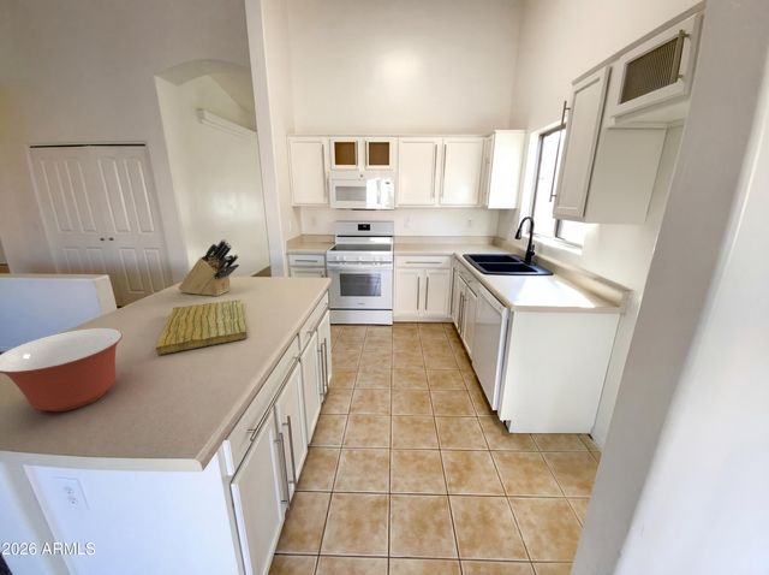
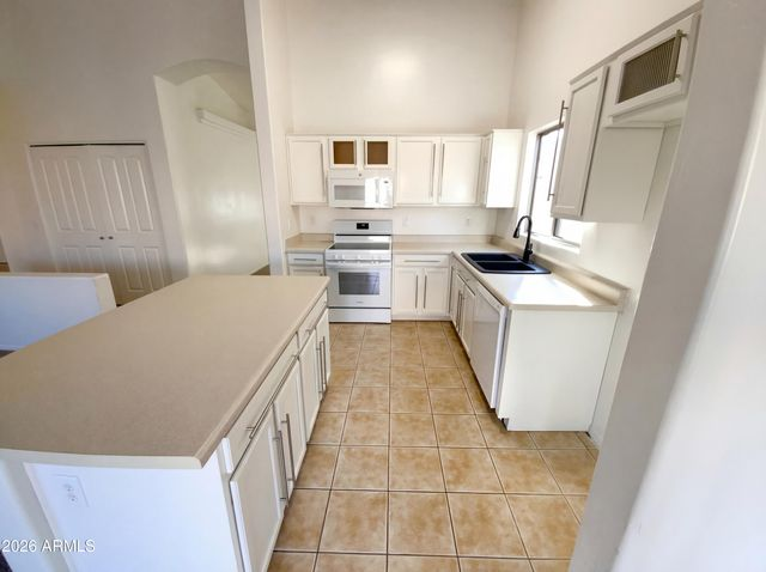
- mixing bowl [0,327,124,413]
- cutting board [155,298,248,356]
- knife block [178,238,240,297]
